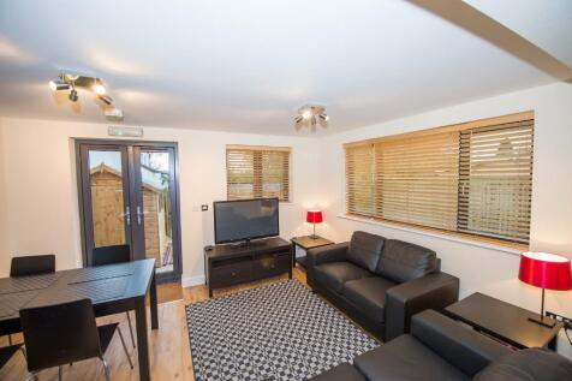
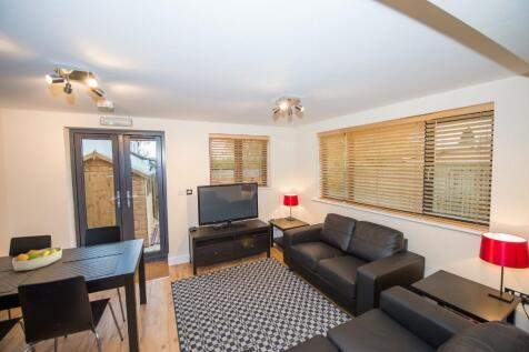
+ fruit bowl [11,247,63,272]
